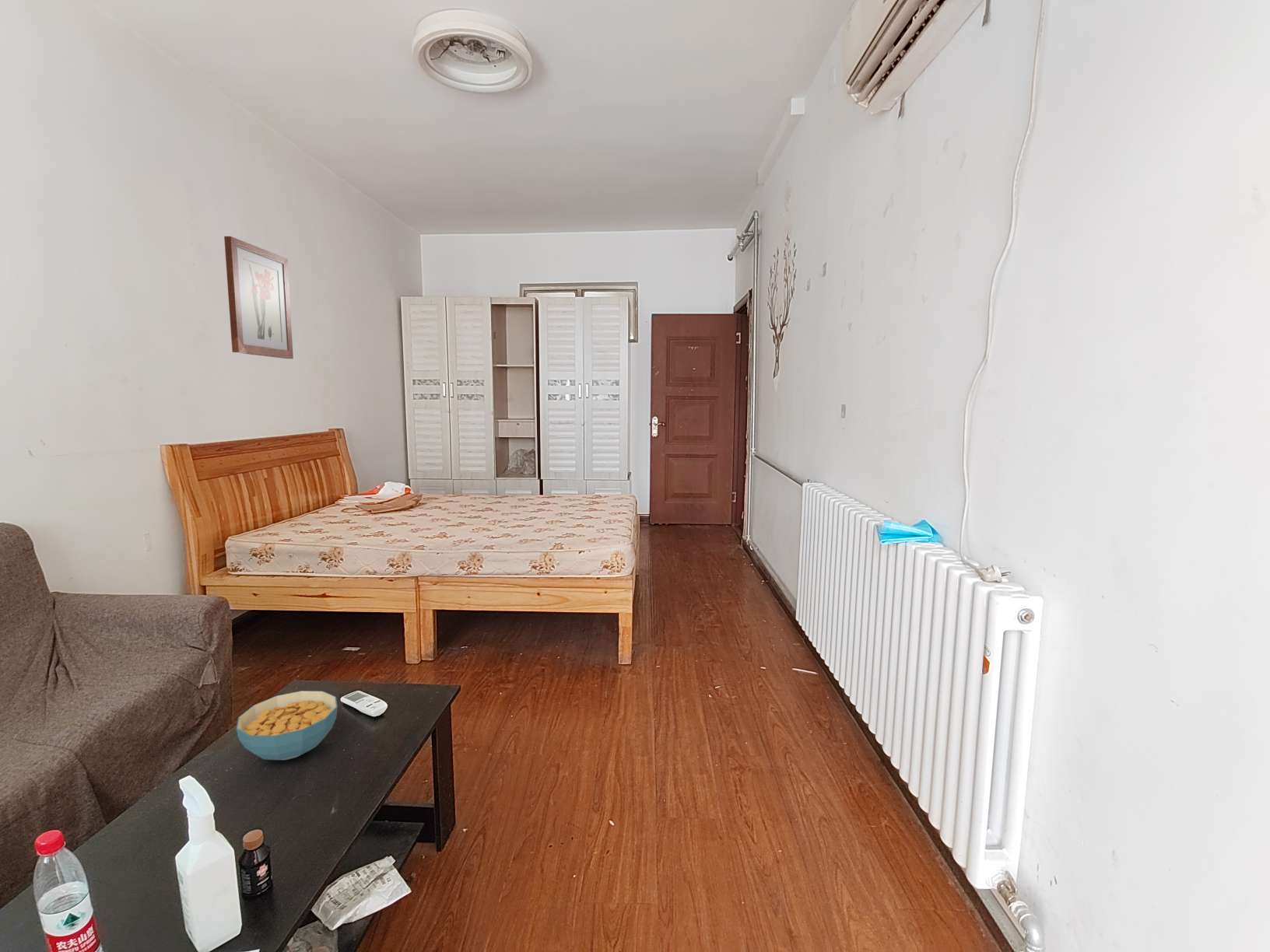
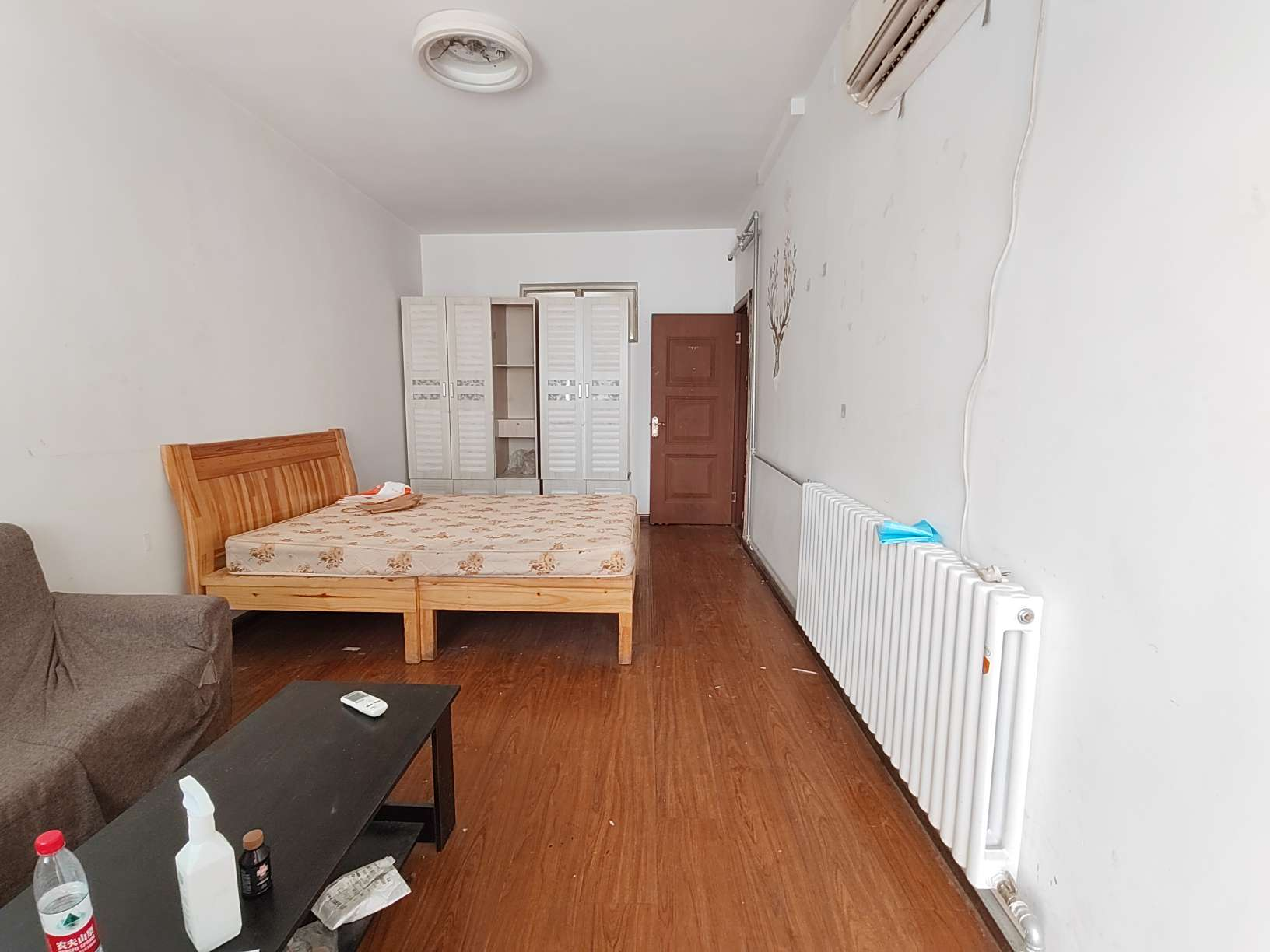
- wall art [223,236,294,359]
- cereal bowl [236,690,339,761]
